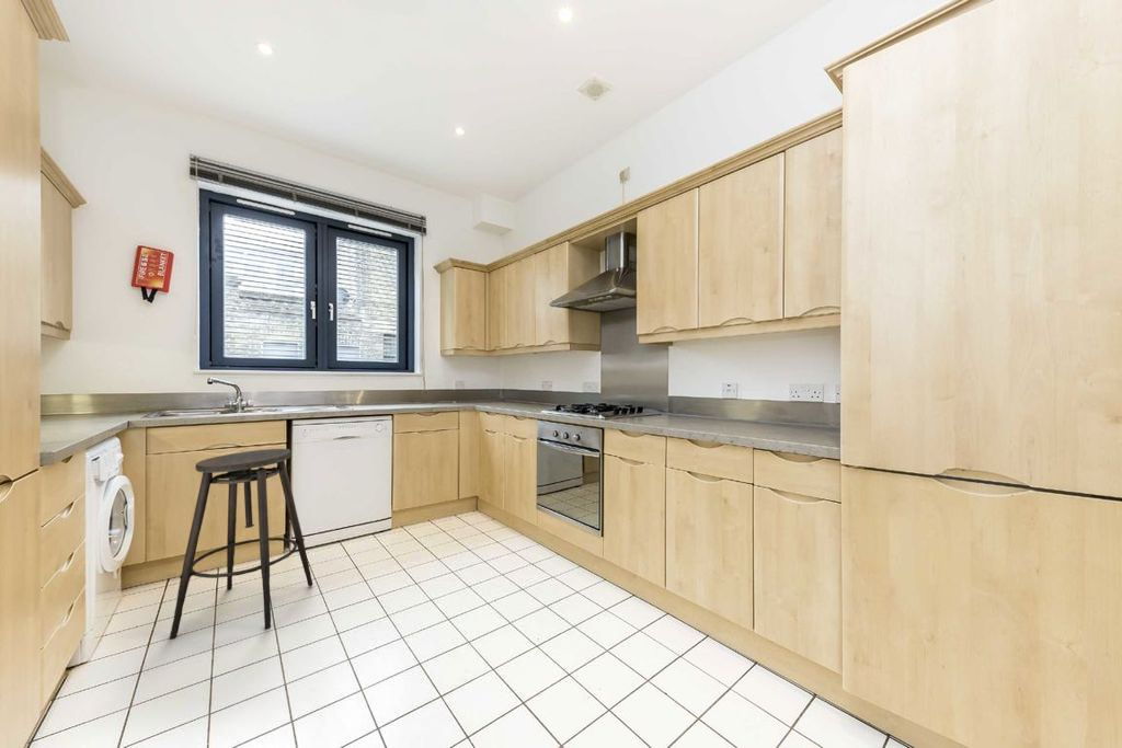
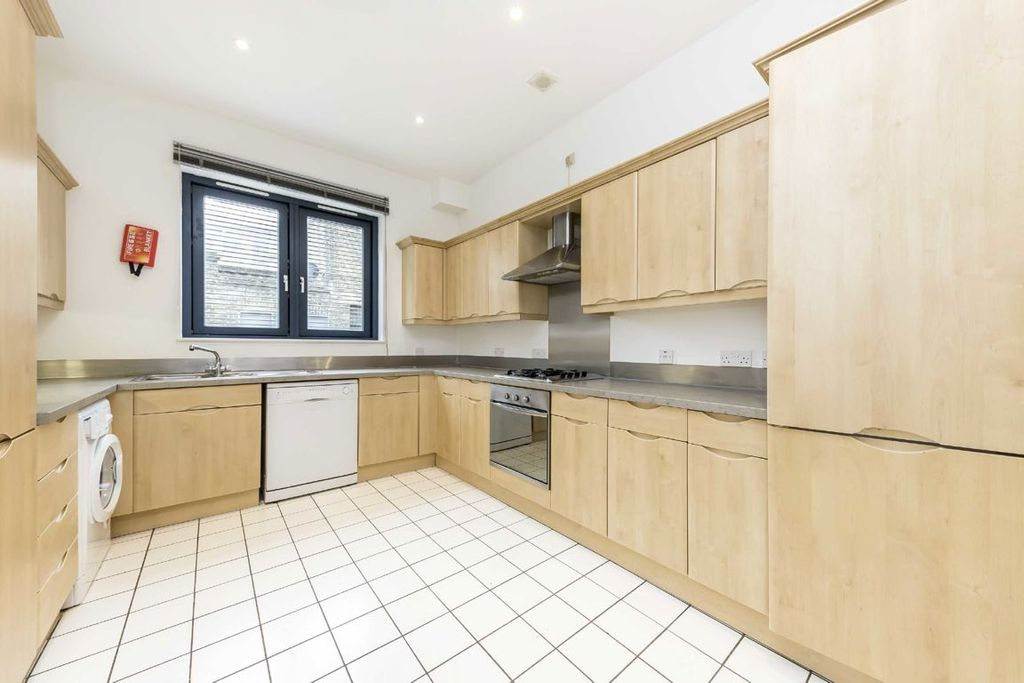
- stool [169,448,314,641]
